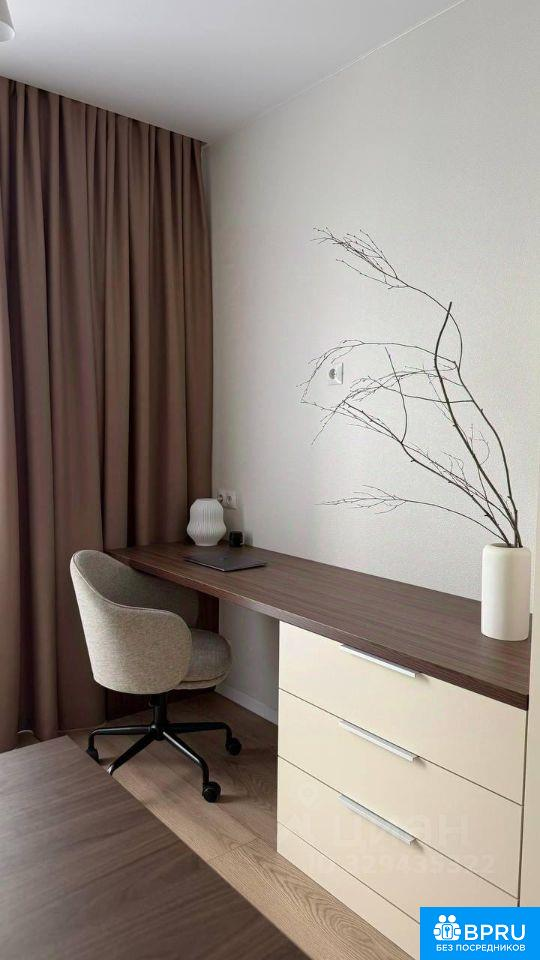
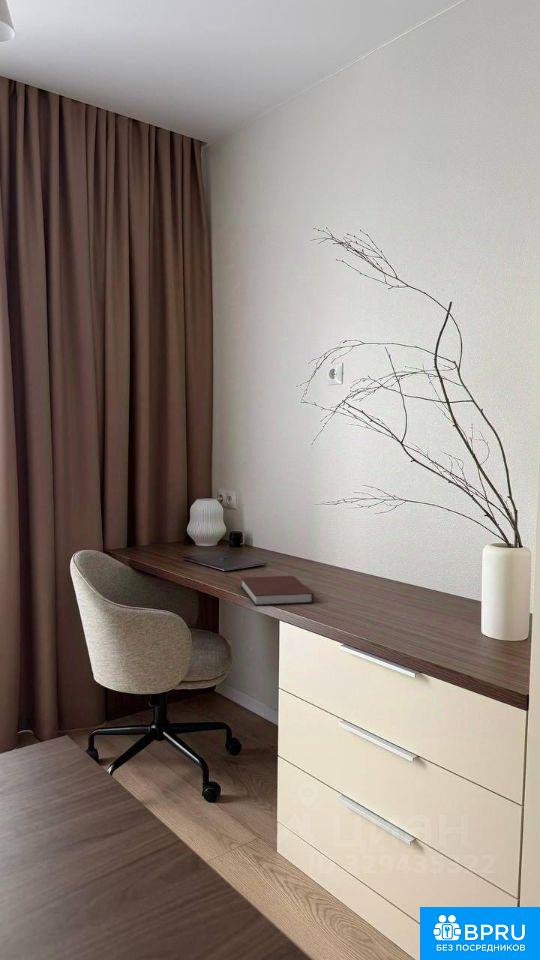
+ notebook [240,575,315,606]
